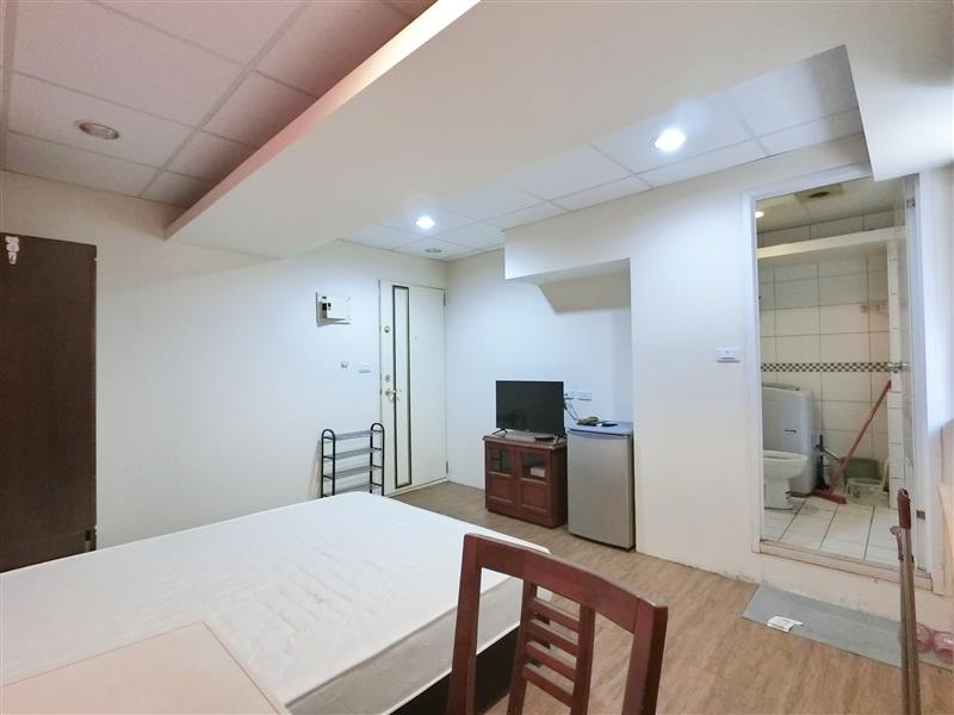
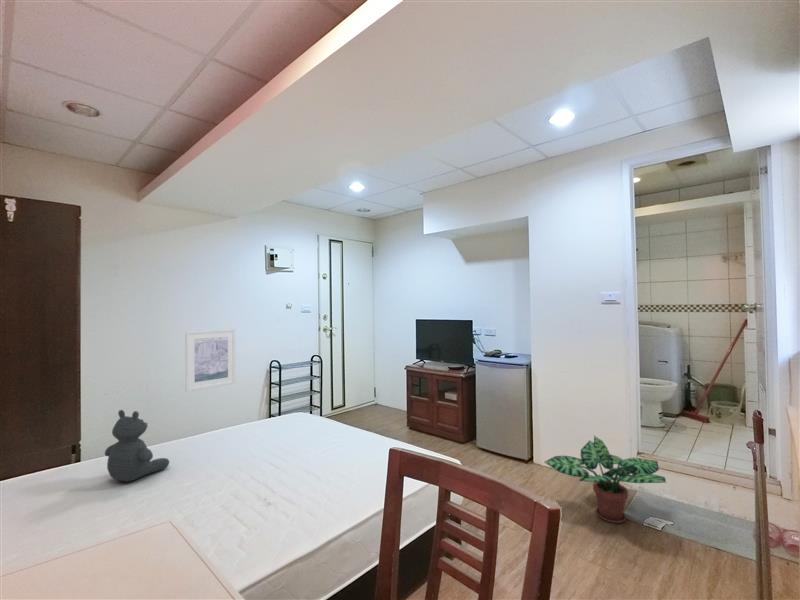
+ potted plant [543,435,667,524]
+ teddy bear [104,409,170,483]
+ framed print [184,328,236,393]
